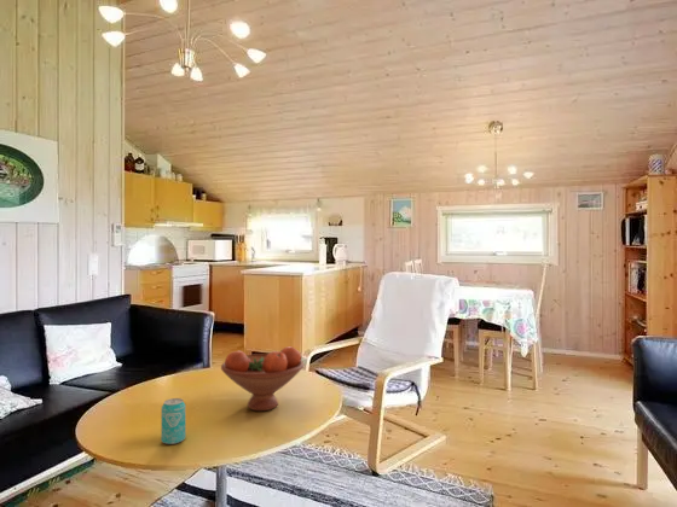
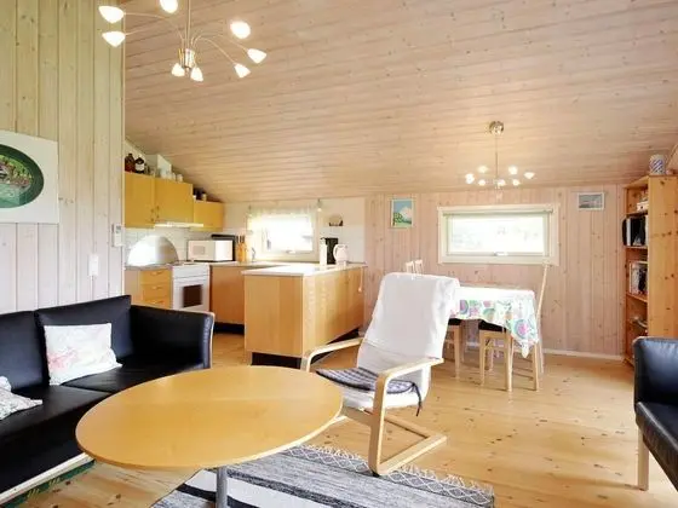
- beverage can [161,397,186,445]
- fruit bowl [220,345,305,412]
